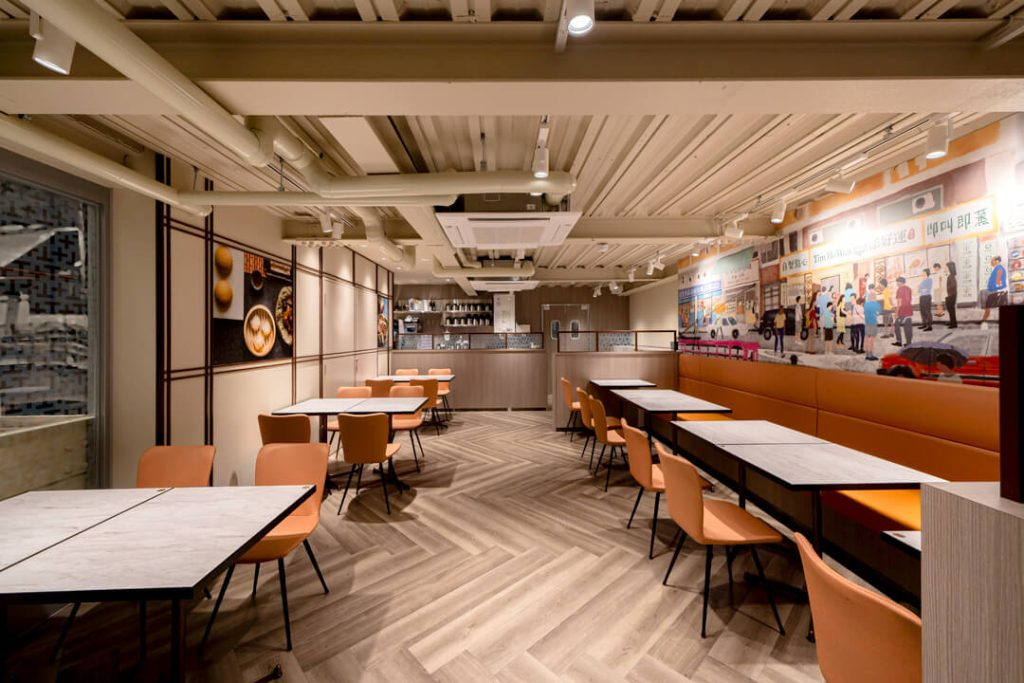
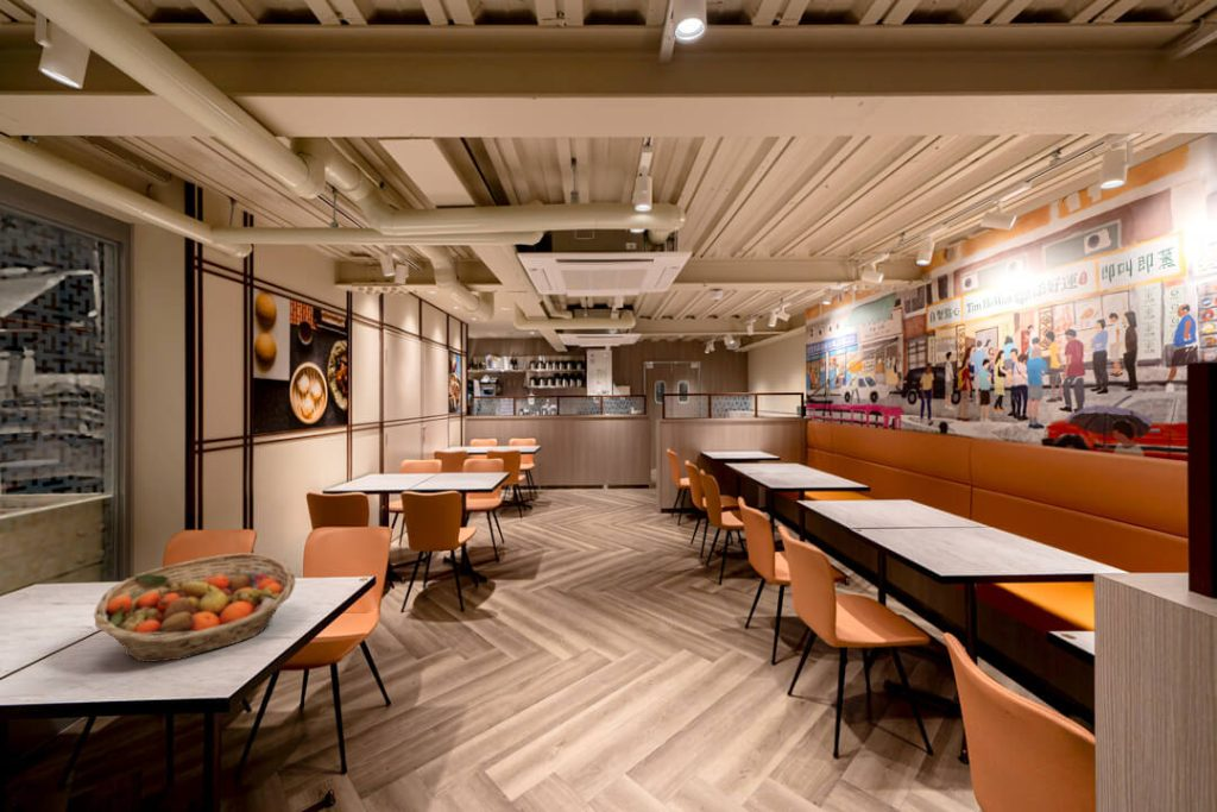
+ fruit basket [93,552,297,663]
